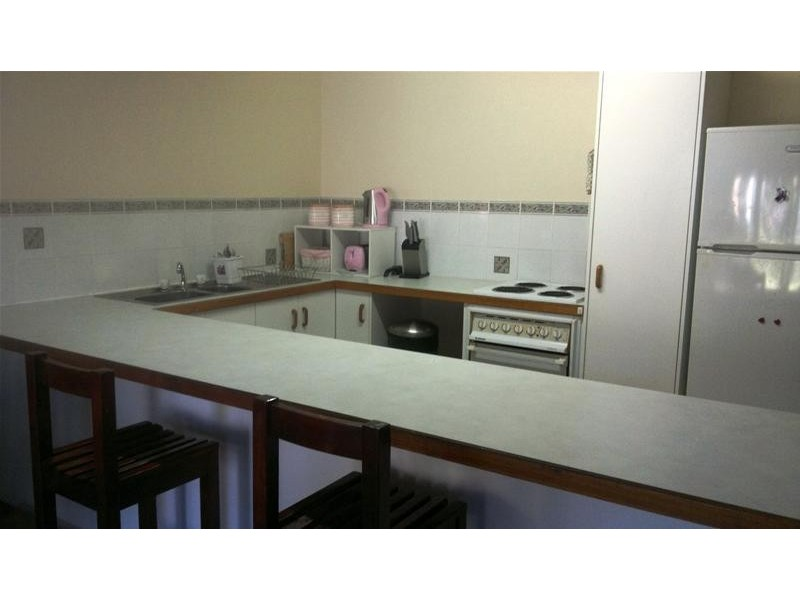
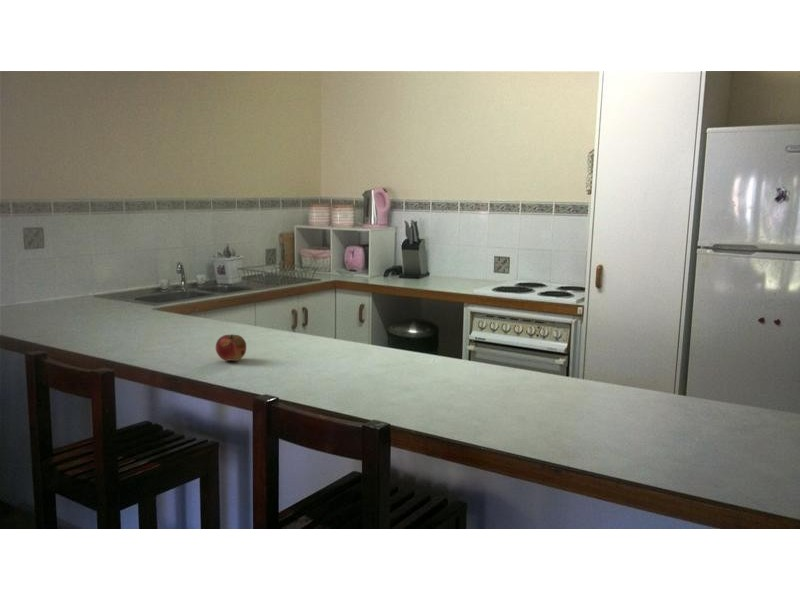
+ fruit [215,333,247,362]
